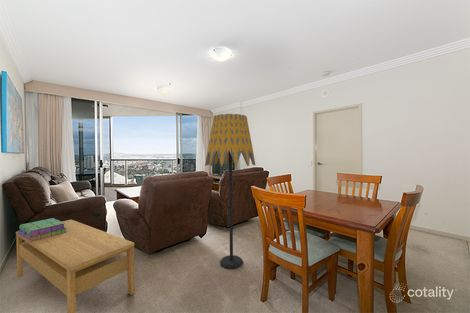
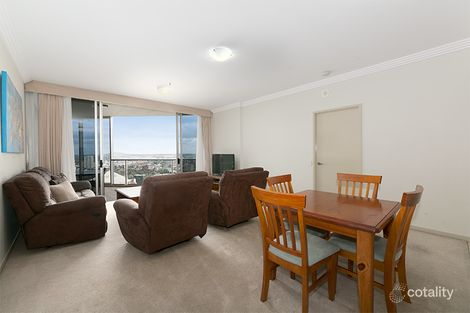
- floor lamp [204,113,256,270]
- coffee table [15,219,136,313]
- stack of books [17,217,67,241]
